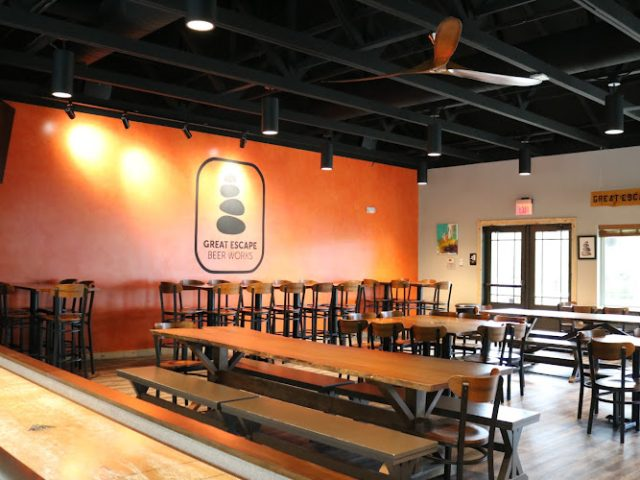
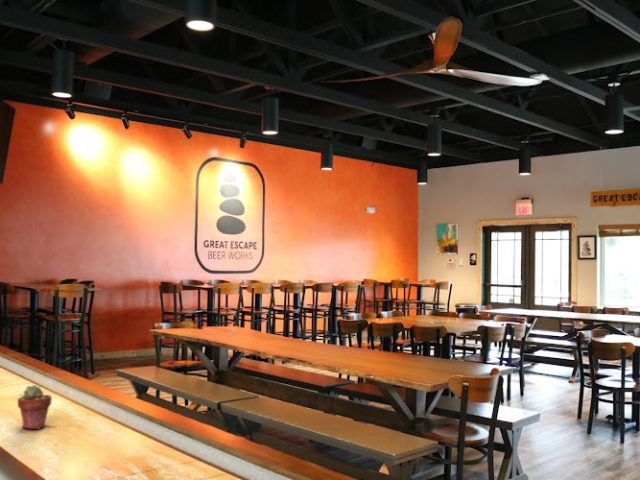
+ potted succulent [17,384,53,430]
